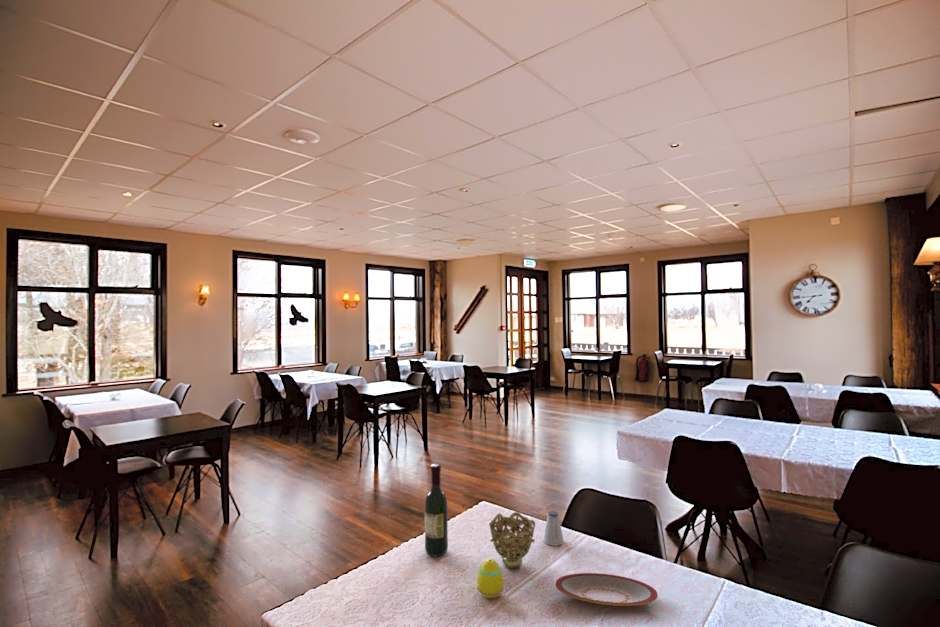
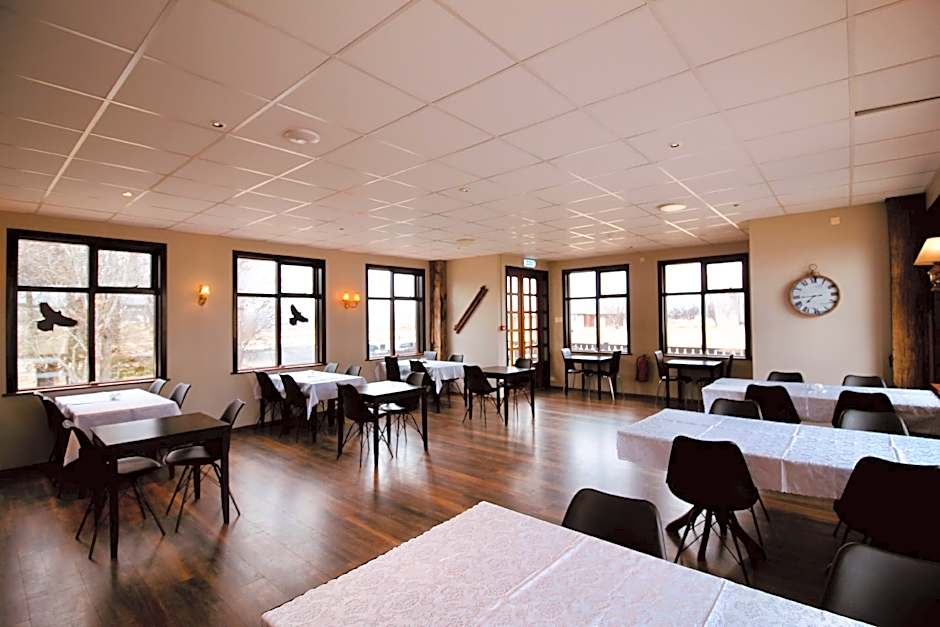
- plate [554,572,658,607]
- wine bottle [424,463,449,557]
- saltshaker [542,510,565,547]
- decorative bowl [488,511,536,569]
- egg [476,558,504,599]
